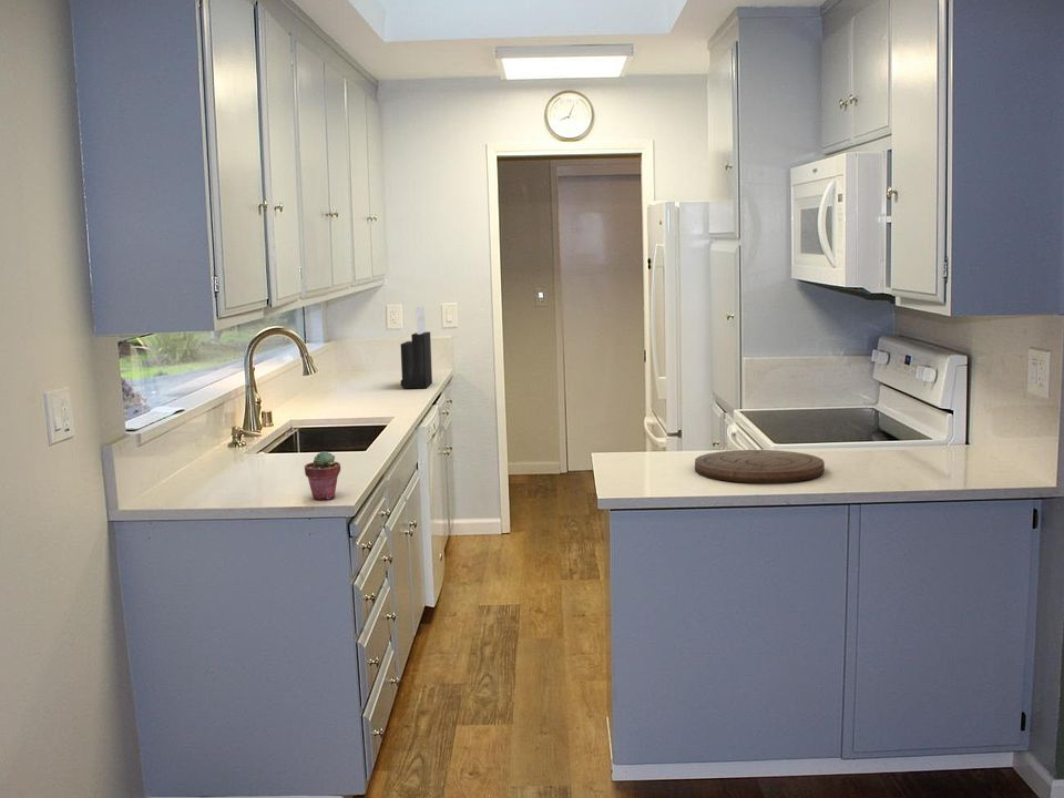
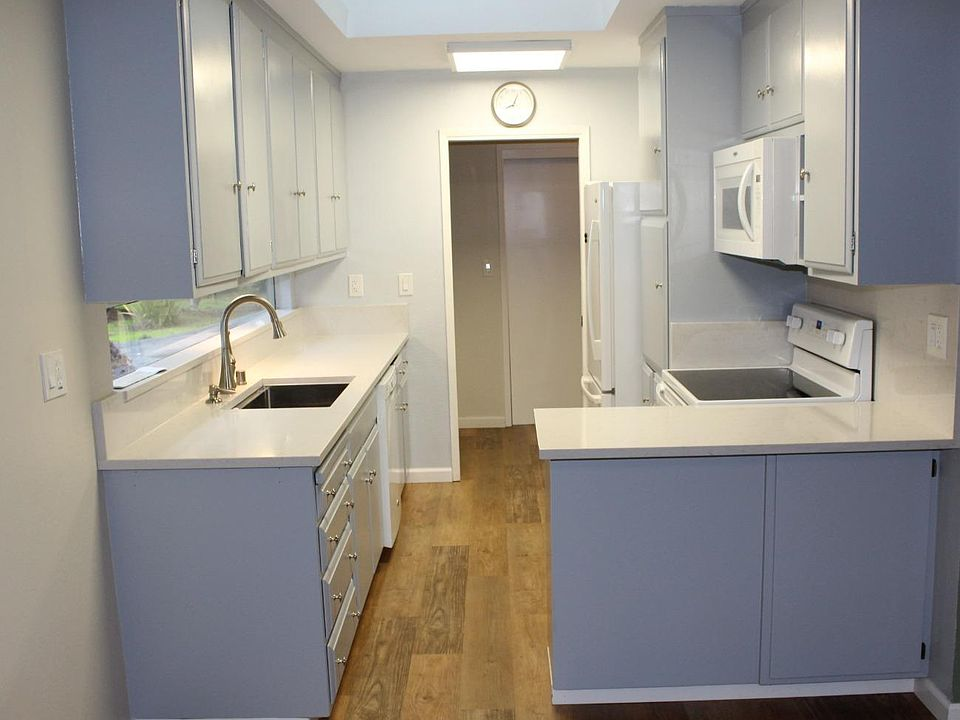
- cutting board [694,449,826,484]
- knife block [400,305,433,389]
- potted succulent [304,450,341,501]
